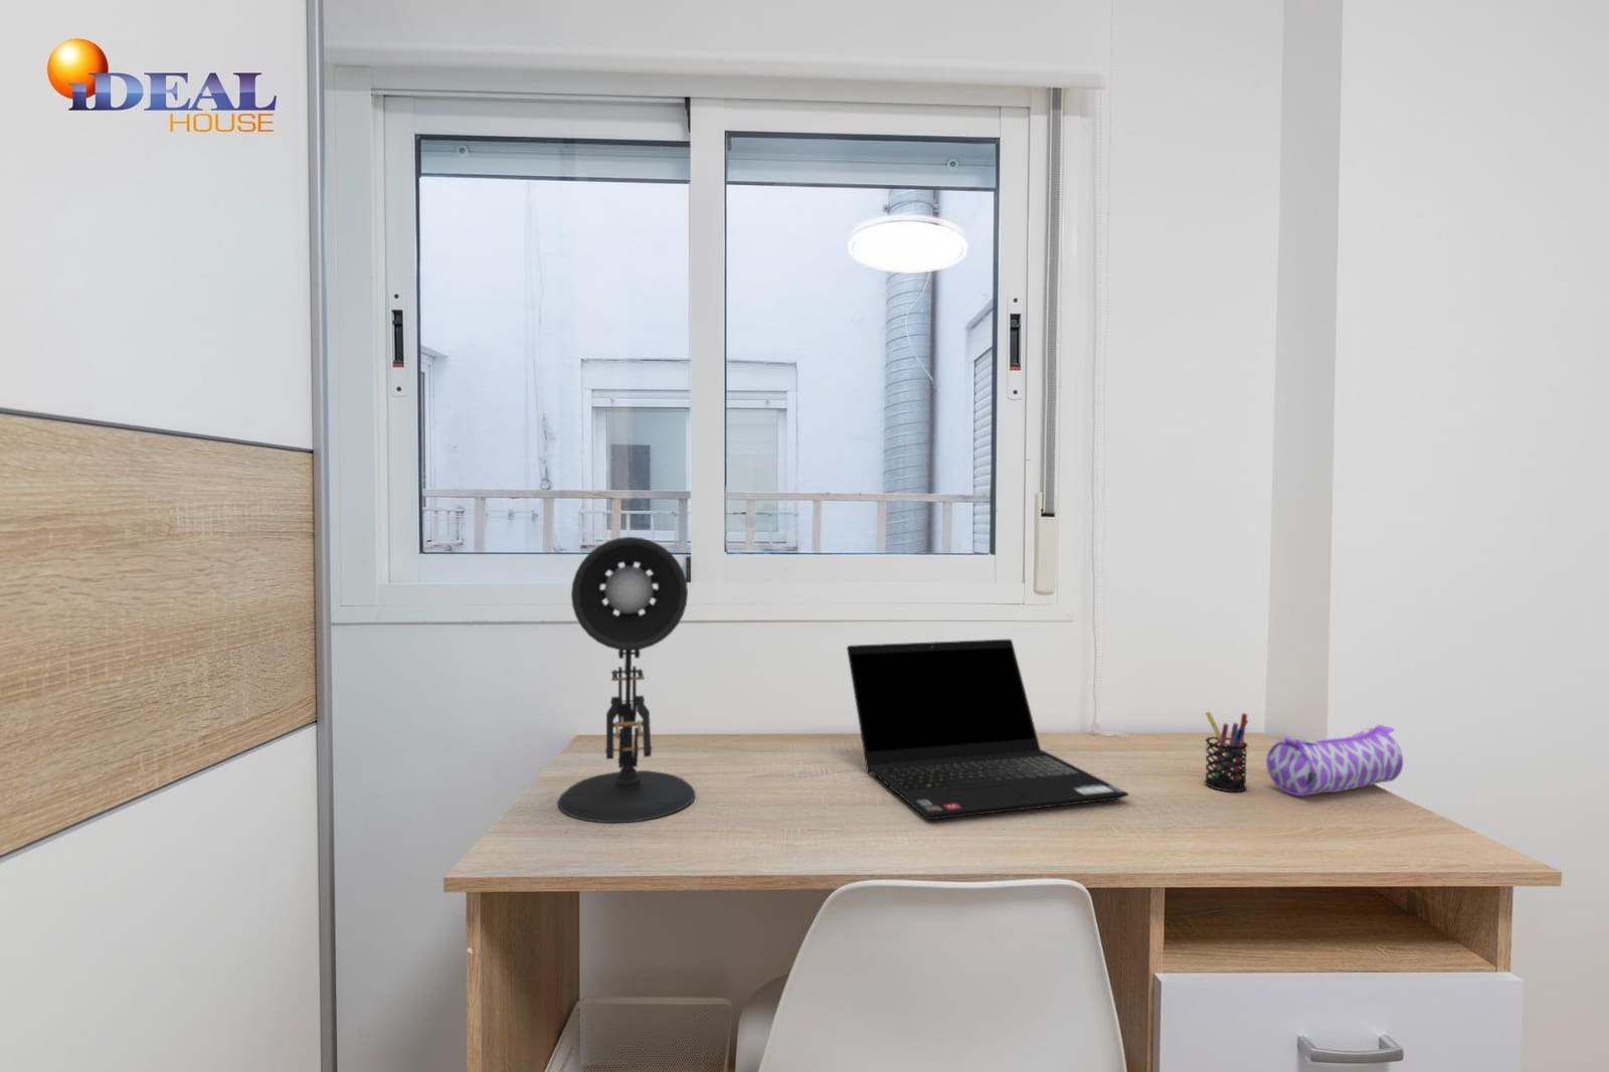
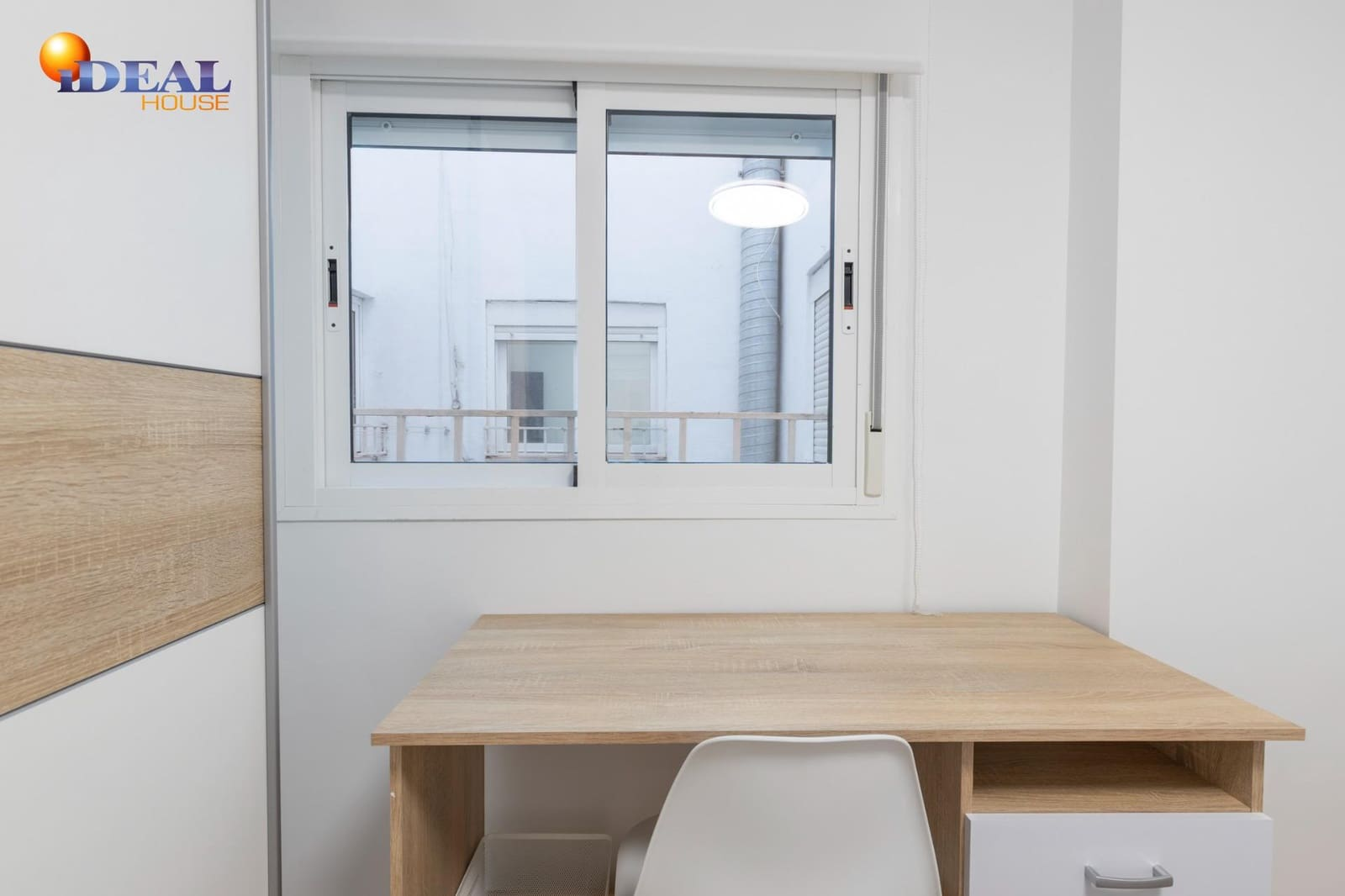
- laptop computer [846,639,1130,821]
- desk lamp [557,536,696,823]
- pencil case [1266,724,1404,798]
- pen holder [1203,711,1249,792]
